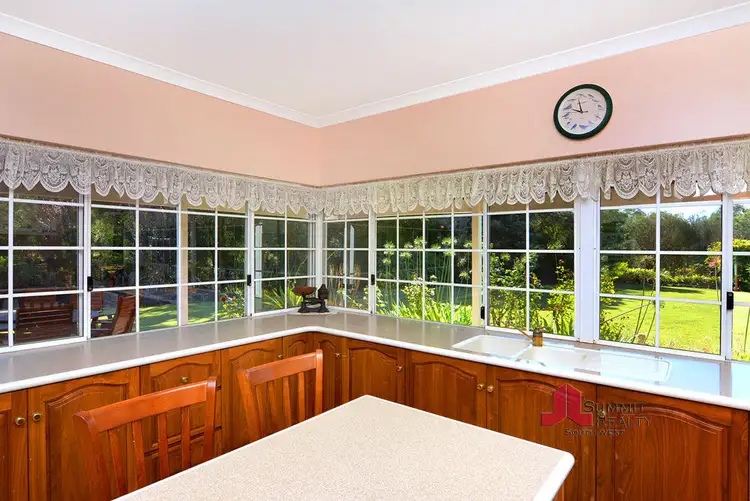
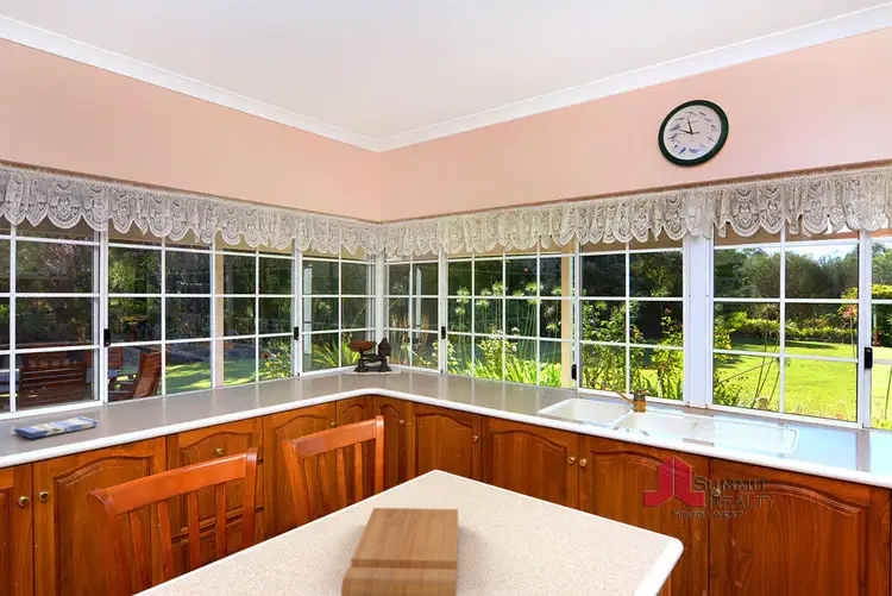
+ cutting board [340,507,459,596]
+ dish towel [13,415,100,440]
